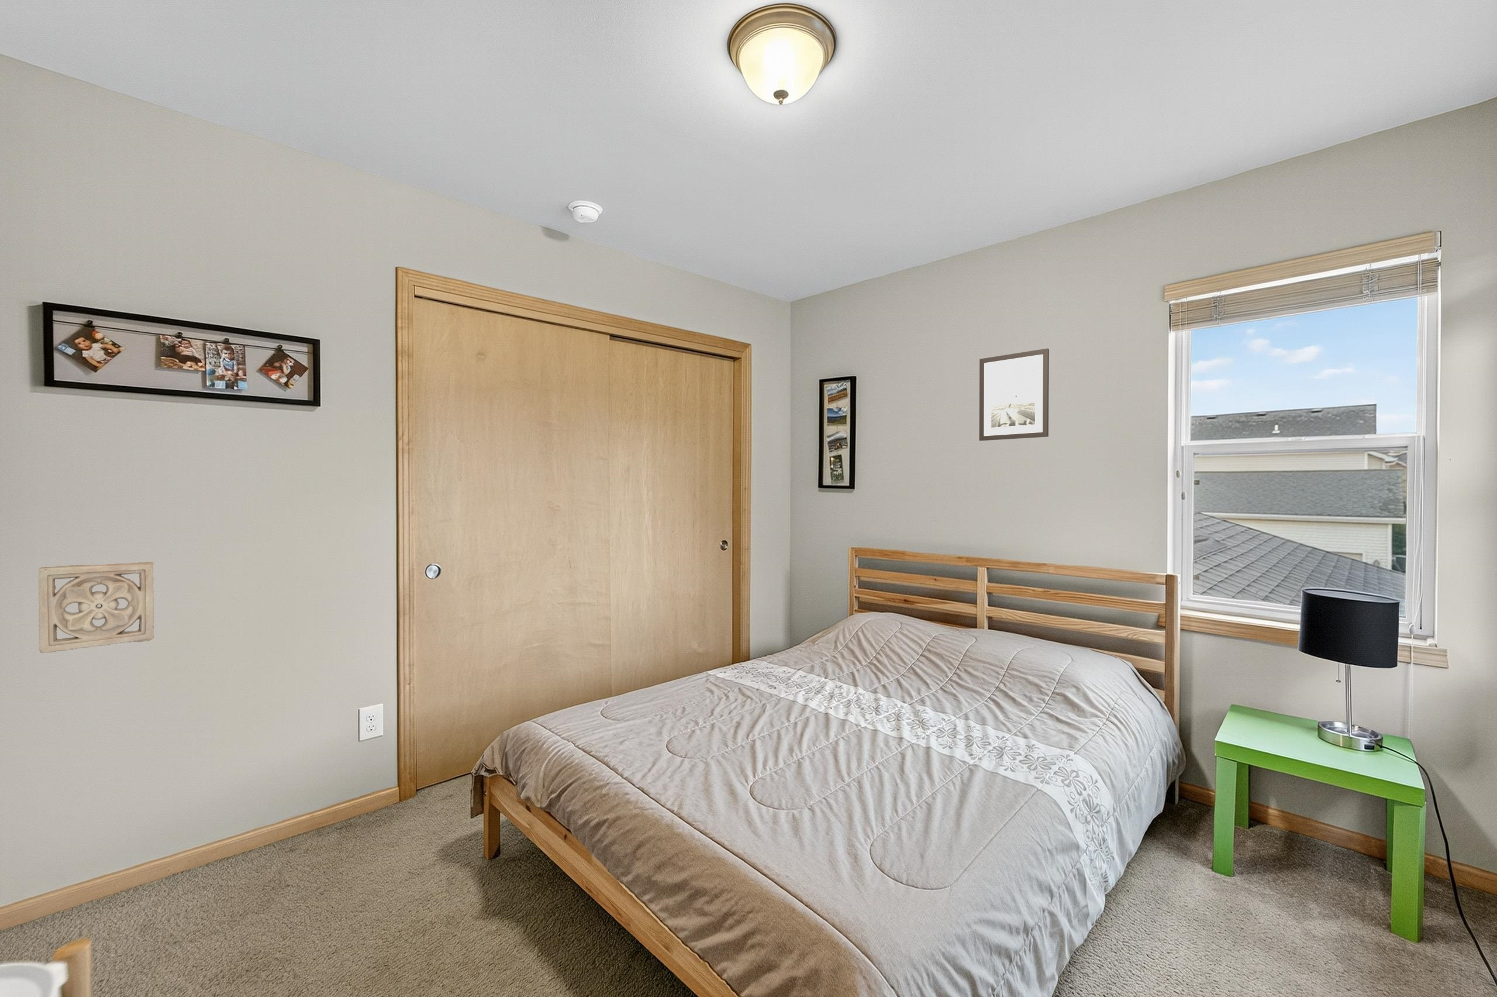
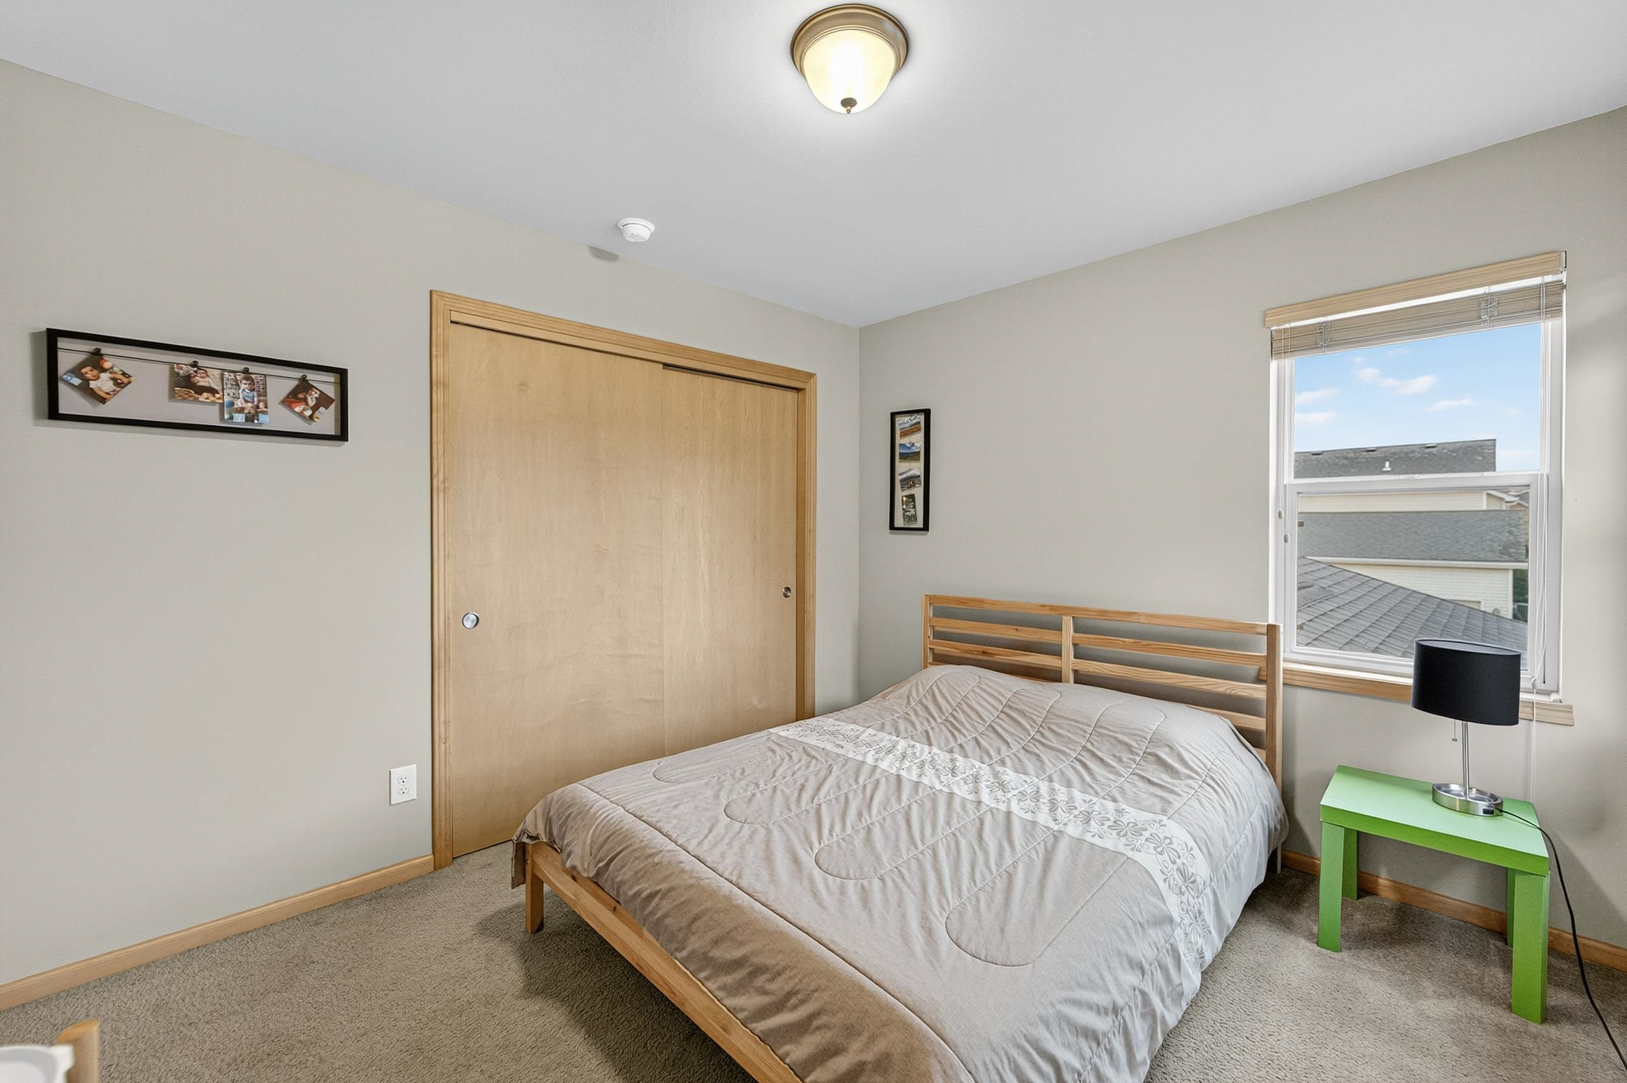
- wall ornament [38,561,155,653]
- wall art [979,348,1050,441]
